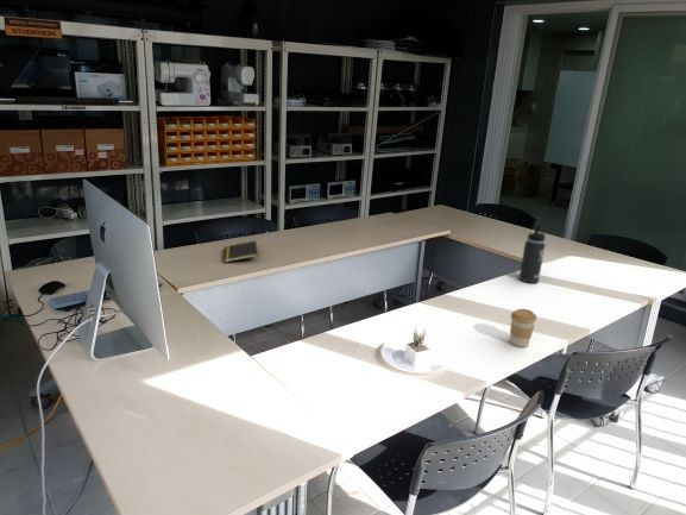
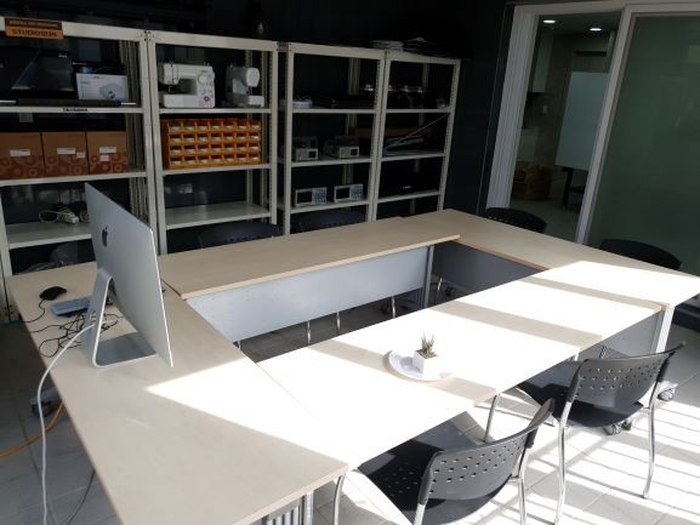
- coffee cup [509,308,537,348]
- thermos bottle [518,225,547,284]
- notepad [222,240,259,263]
